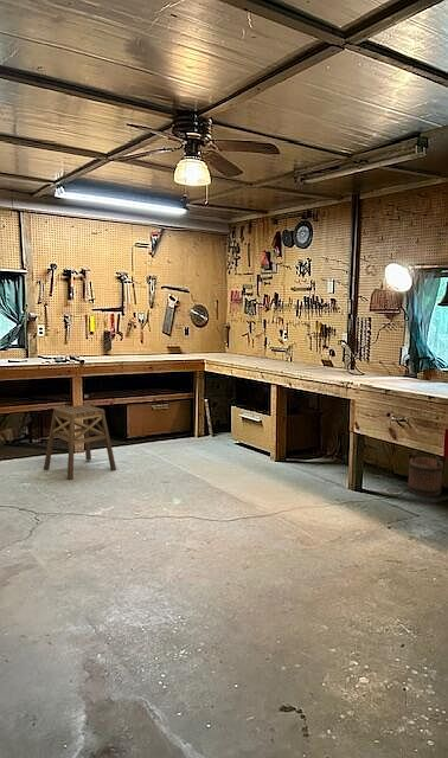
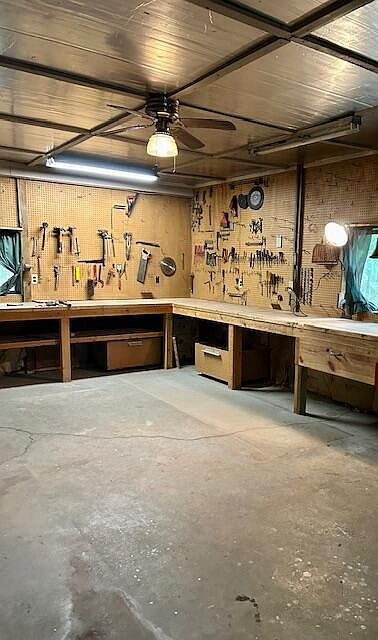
- stool [43,404,117,481]
- bucket [407,449,444,497]
